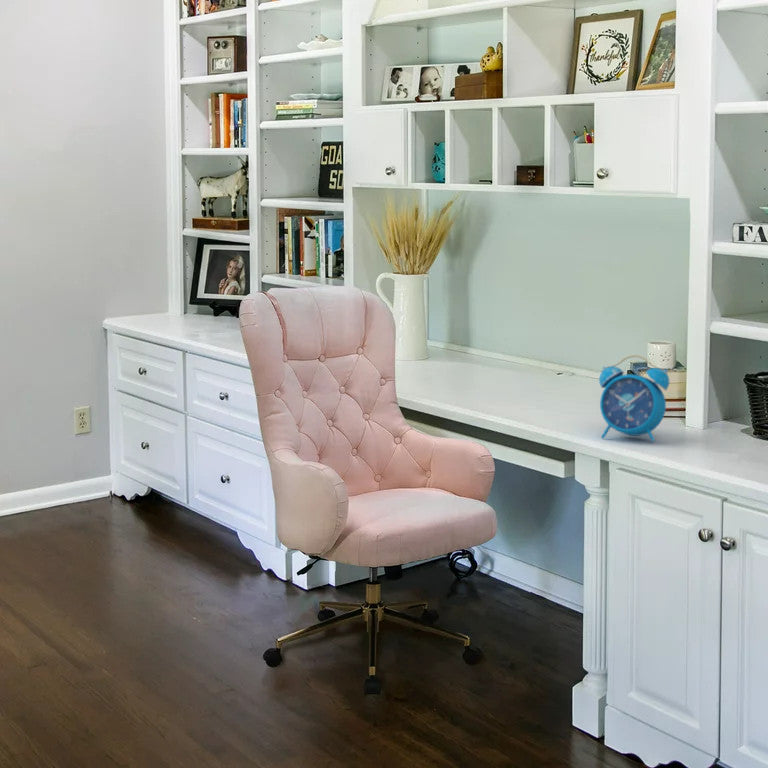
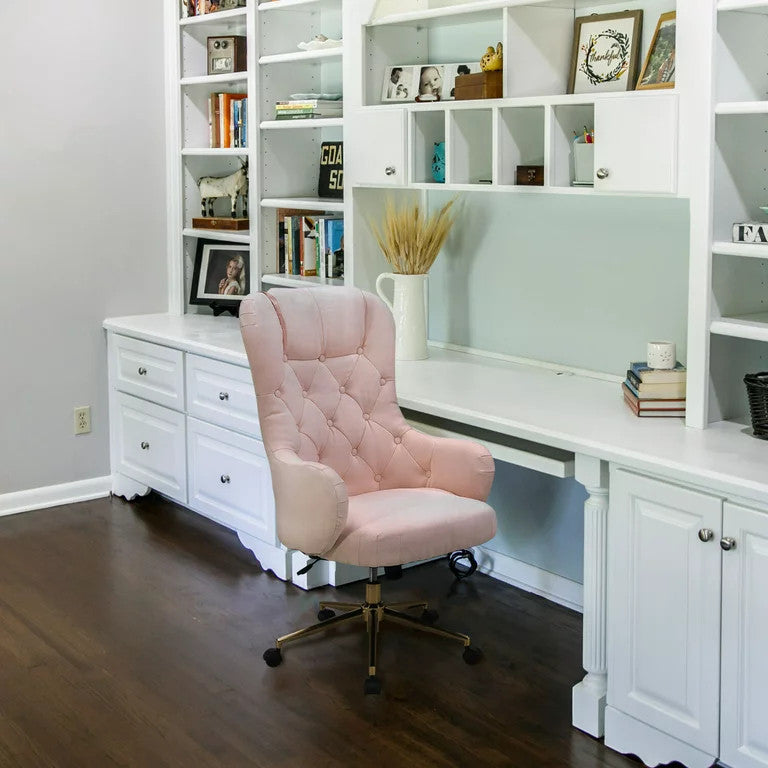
- alarm clock [598,354,670,442]
